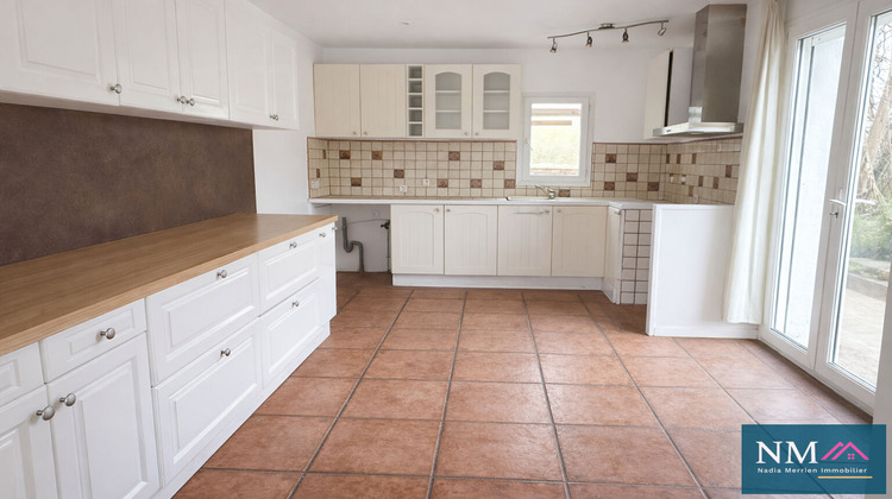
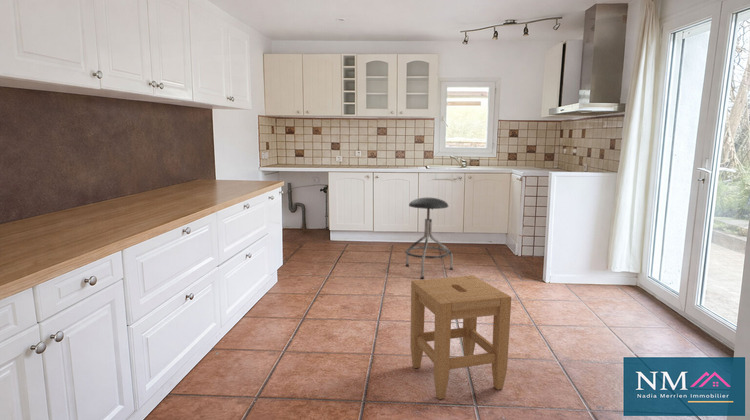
+ stool [409,274,512,400]
+ stool [404,197,454,280]
